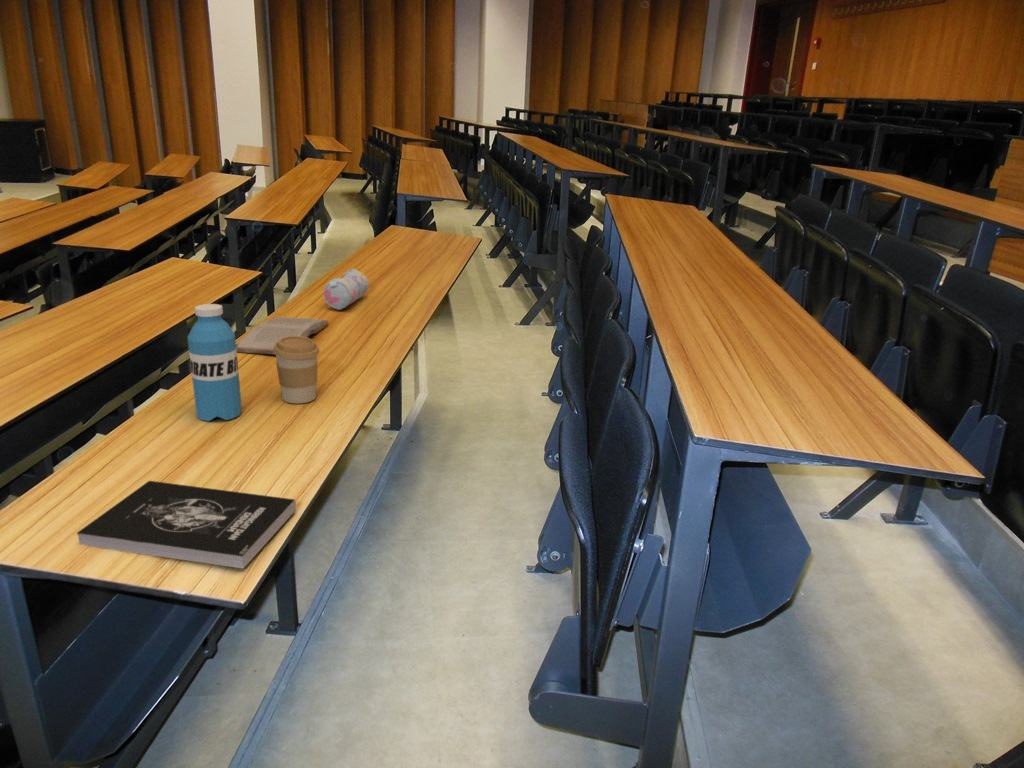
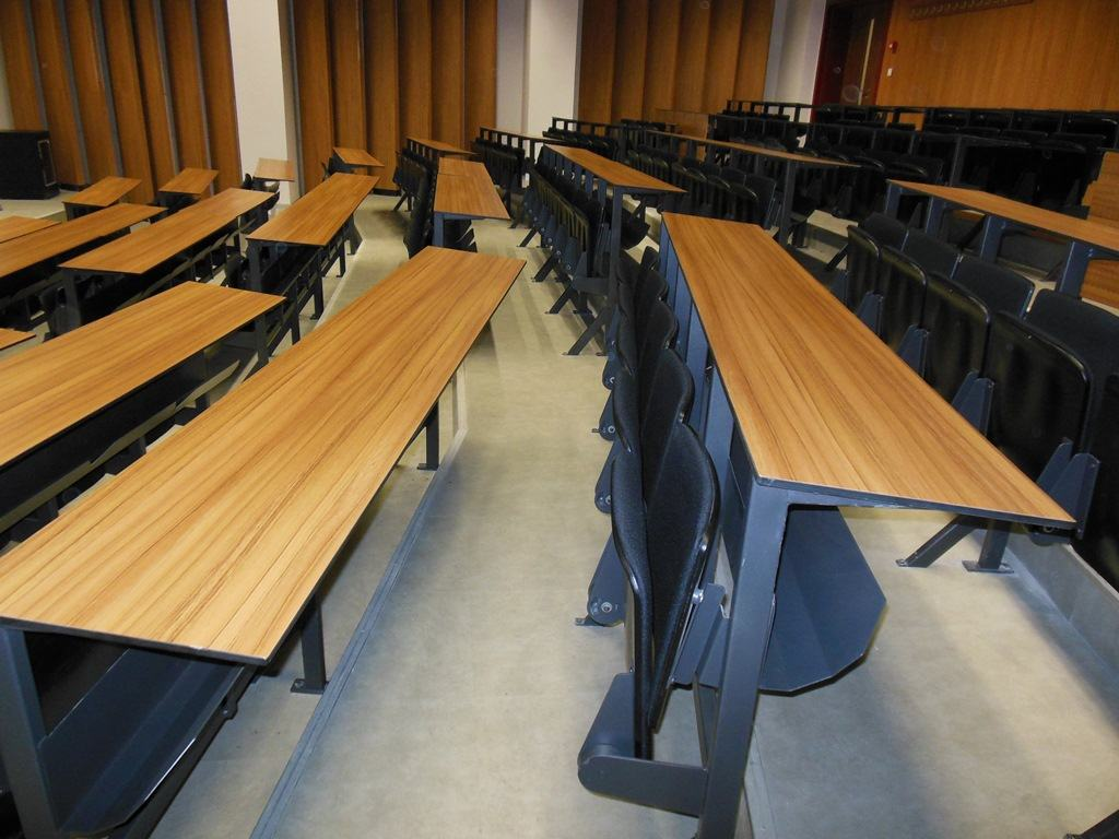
- water bottle [187,303,243,422]
- coffee cup [273,336,320,404]
- pencil case [323,268,370,311]
- book [76,480,297,570]
- book [236,316,329,355]
